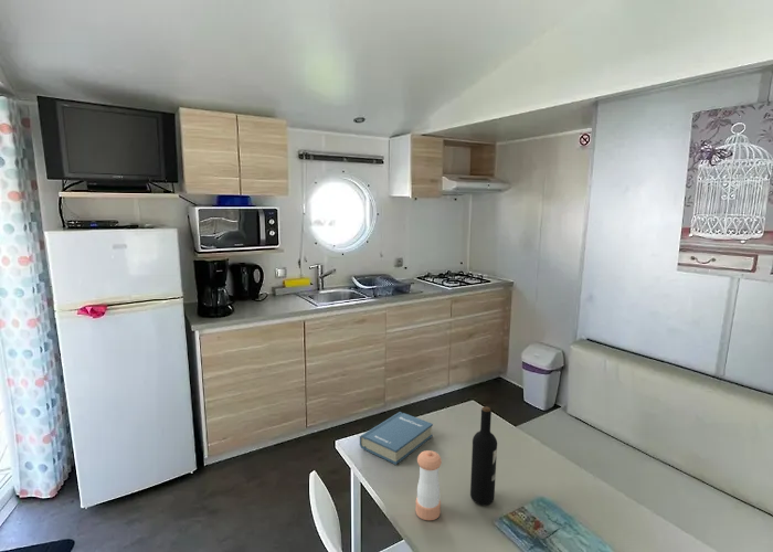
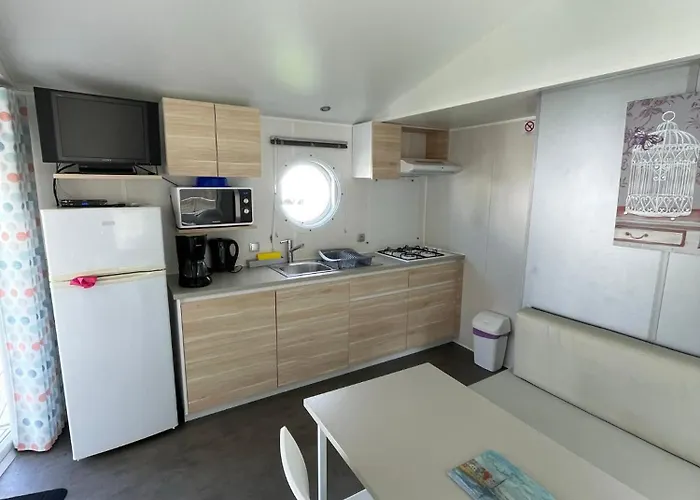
- hardback book [359,411,434,466]
- wine bottle [469,405,498,507]
- pepper shaker [415,449,443,521]
